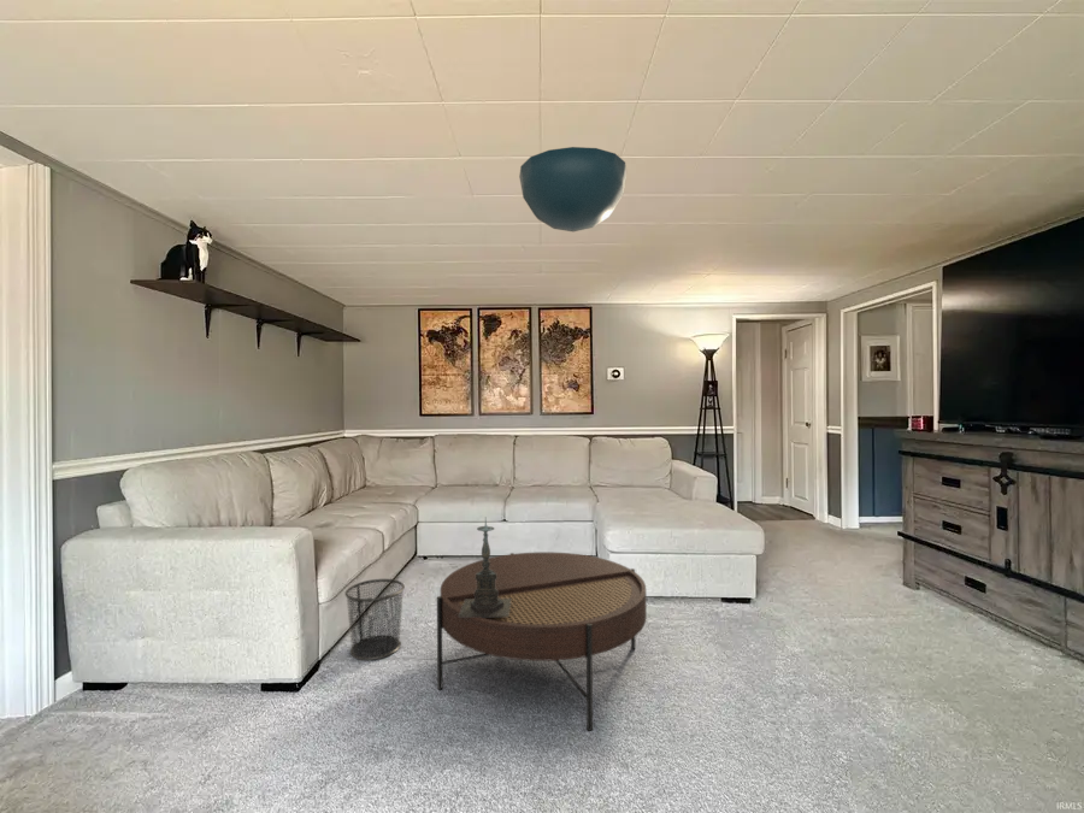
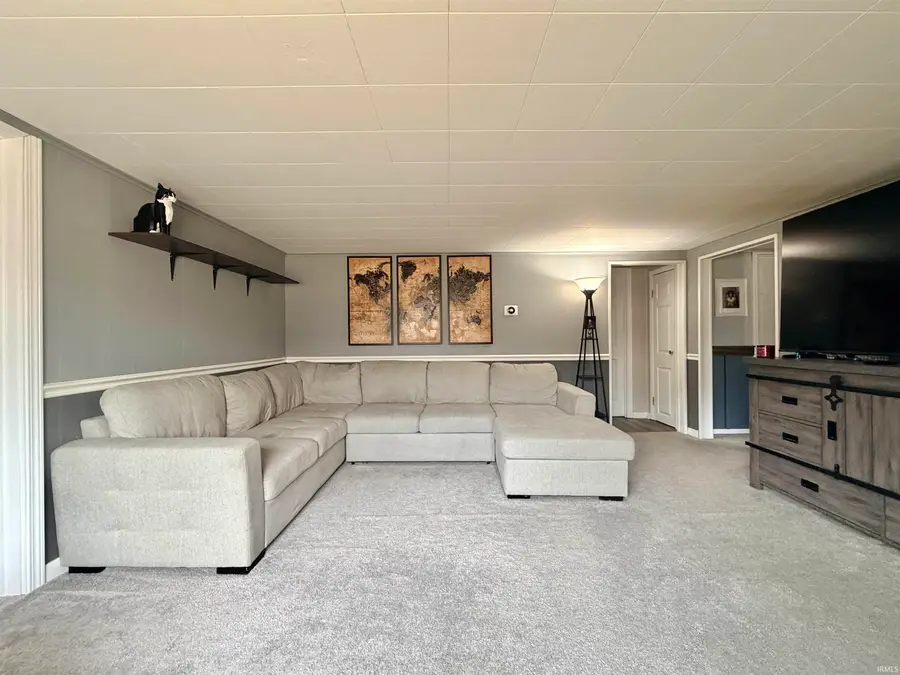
- candle holder [459,518,511,617]
- waste bin [343,578,406,661]
- coffee table [436,552,648,732]
- ceiling light [518,146,628,232]
